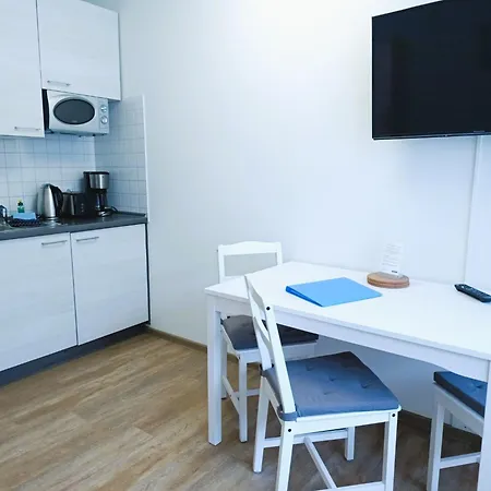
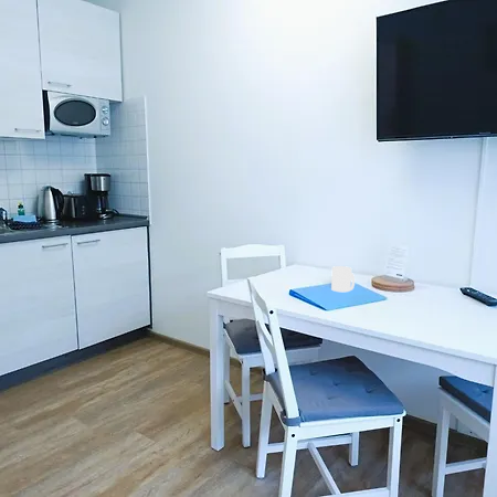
+ mug [330,265,356,293]
